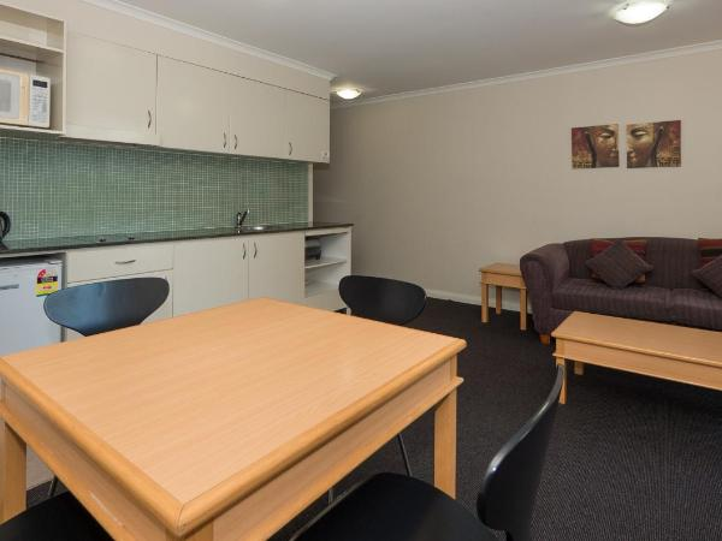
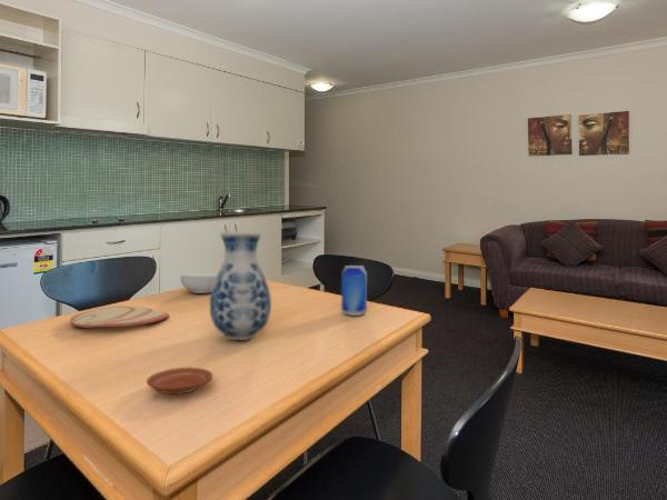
+ plate [69,306,170,329]
+ cereal bowl [180,272,218,294]
+ plate [146,367,213,396]
+ beer can [340,264,368,317]
+ vase [209,230,272,341]
